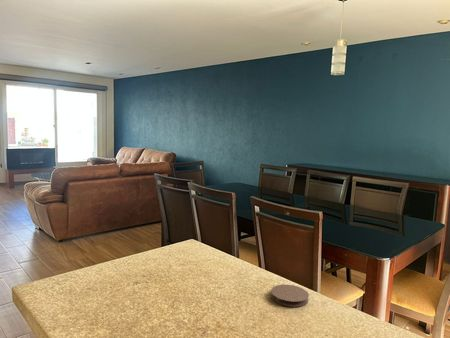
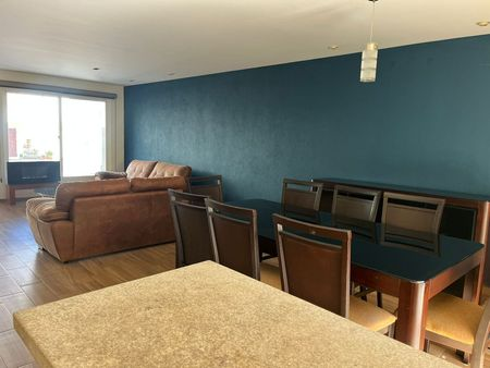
- coaster [270,284,310,308]
